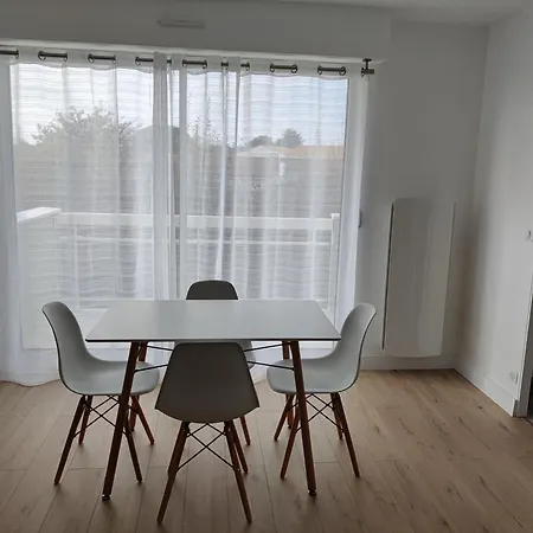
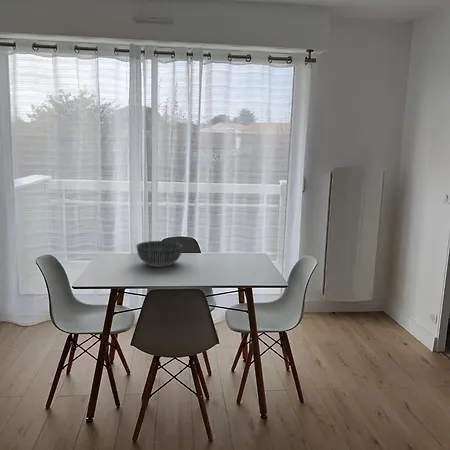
+ bowl [135,240,184,268]
